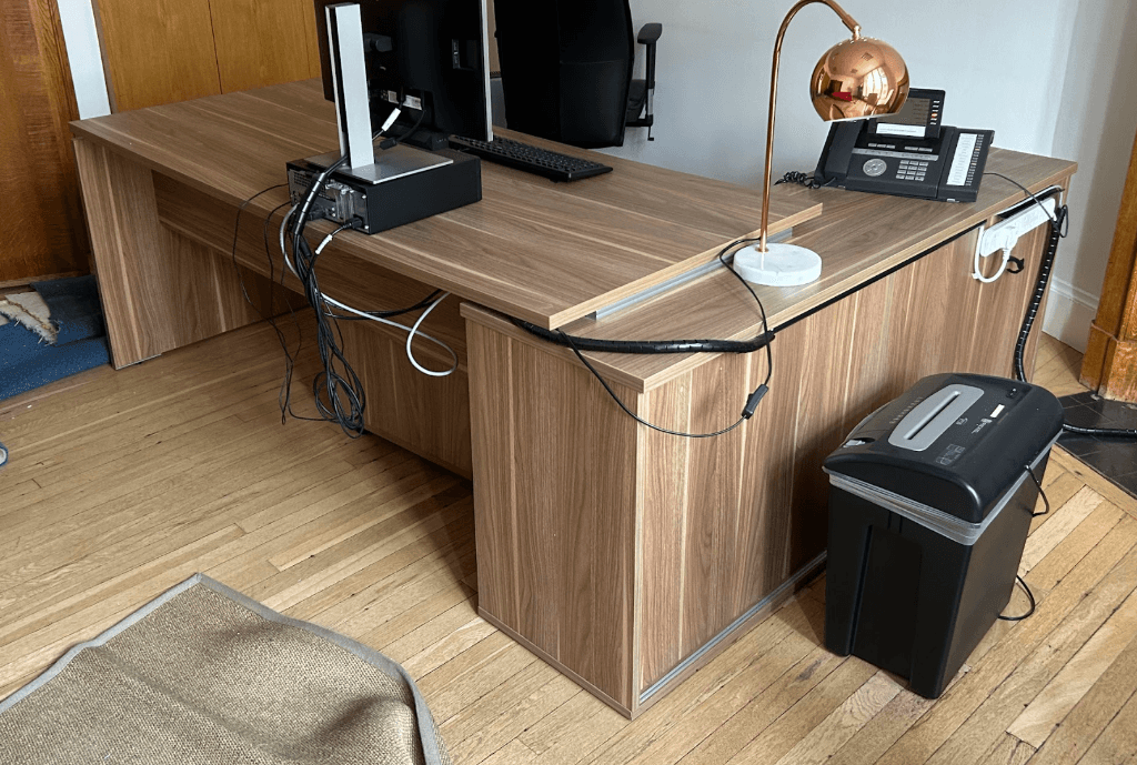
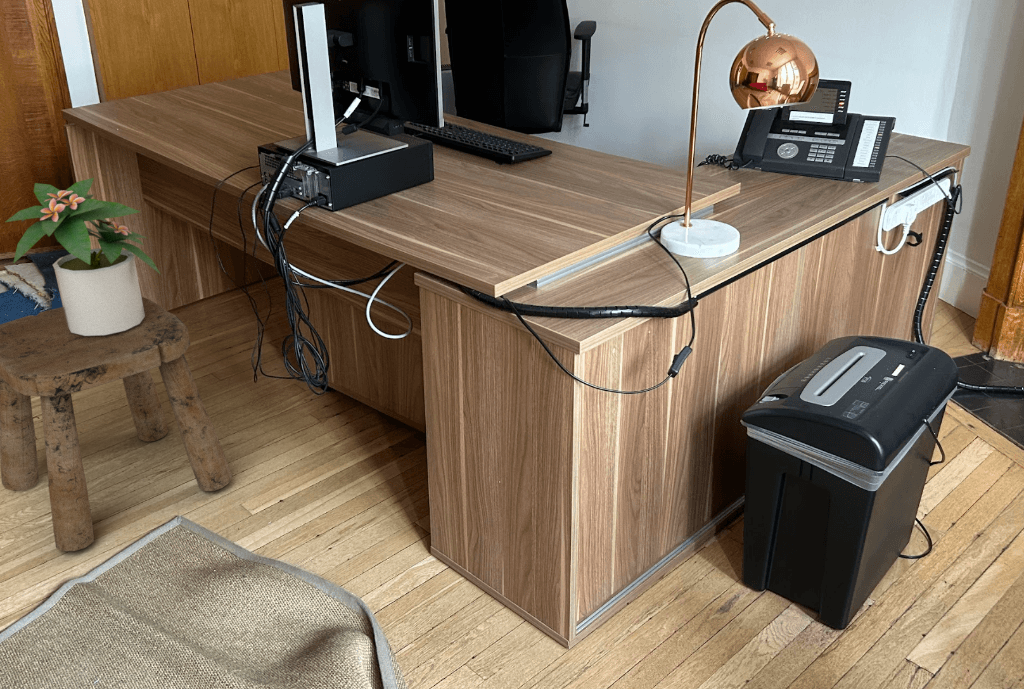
+ potted plant [5,177,161,336]
+ stool [0,295,233,552]
